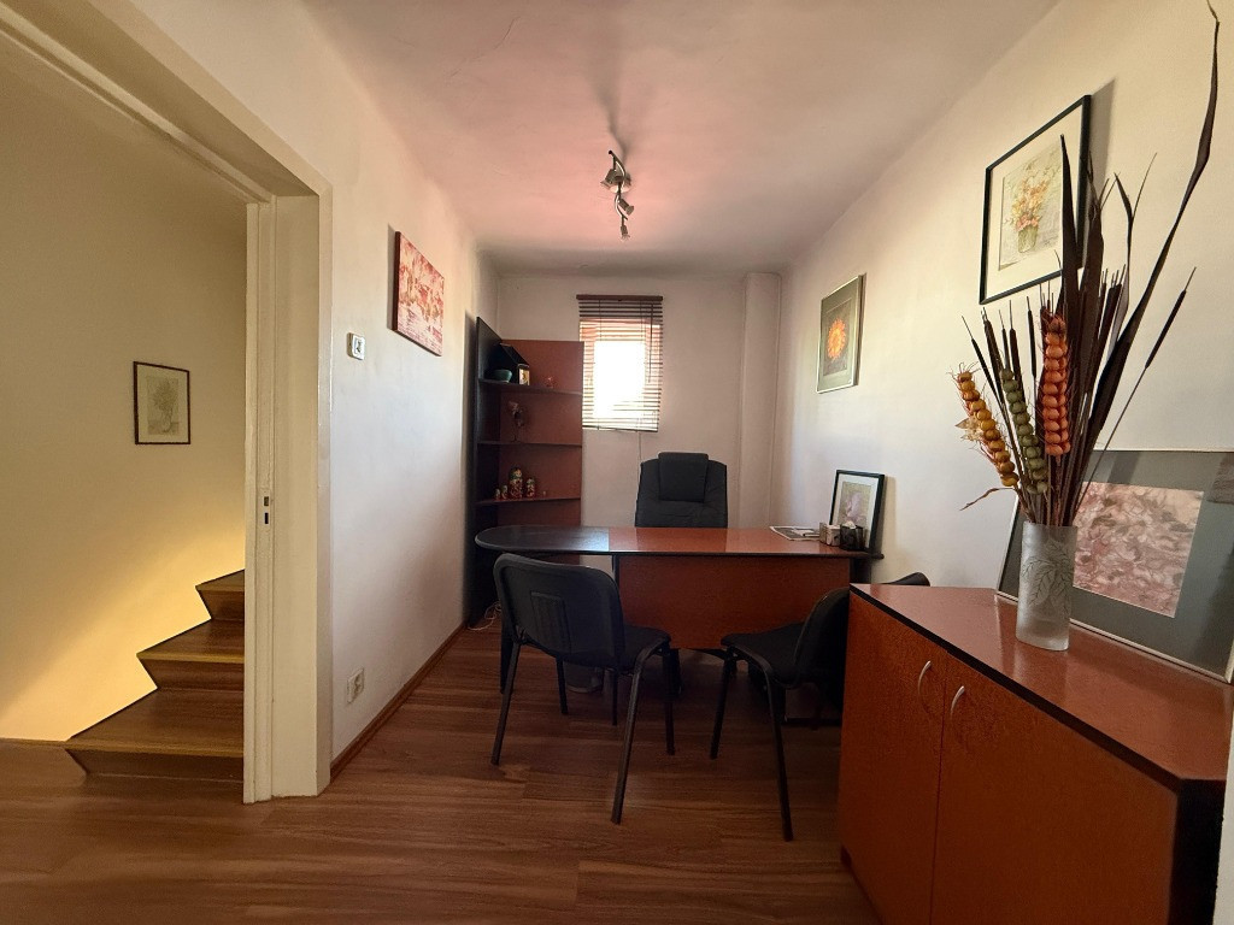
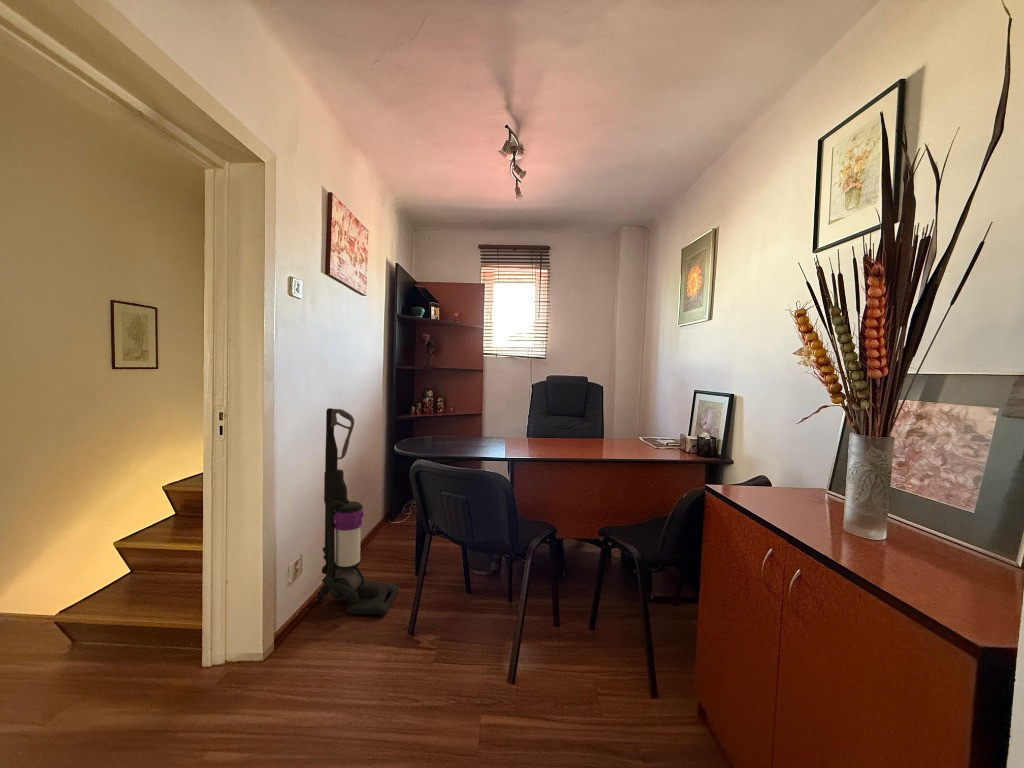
+ vacuum cleaner [315,407,399,616]
